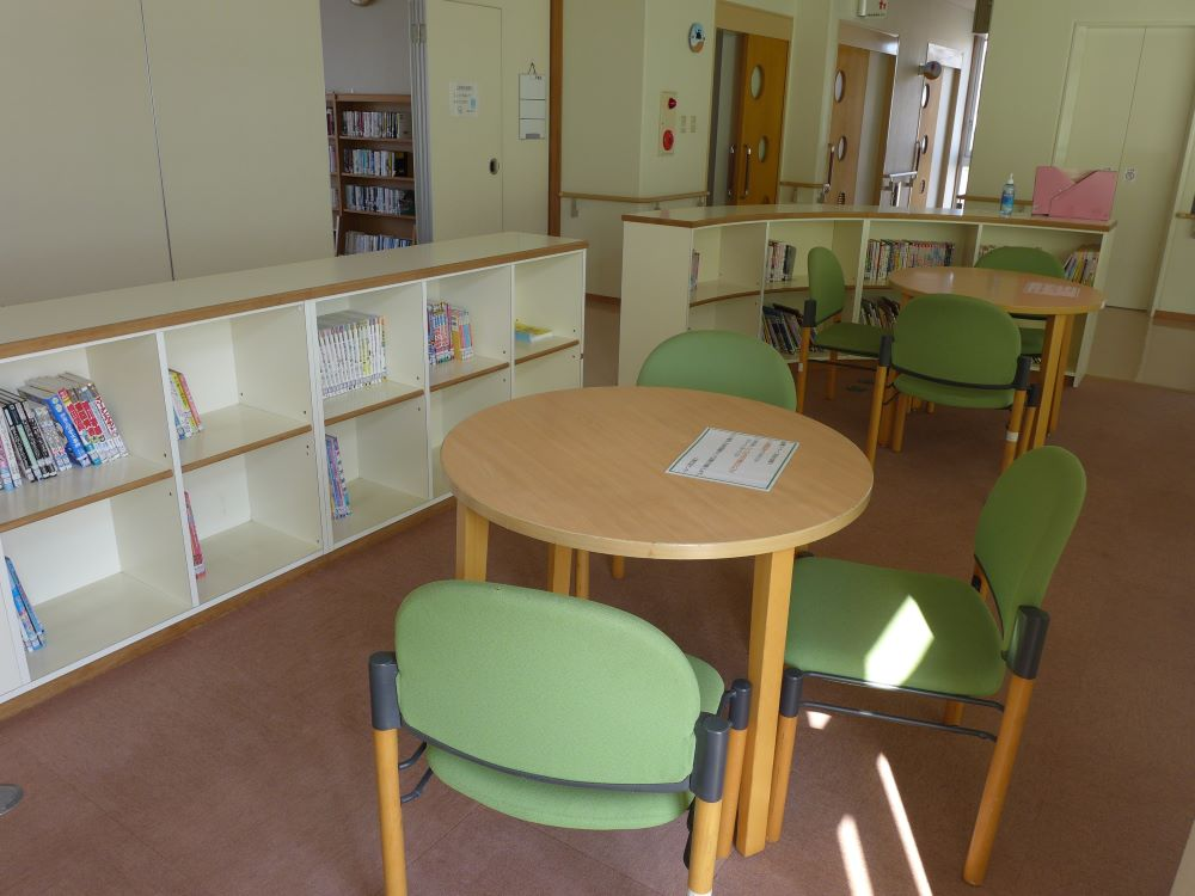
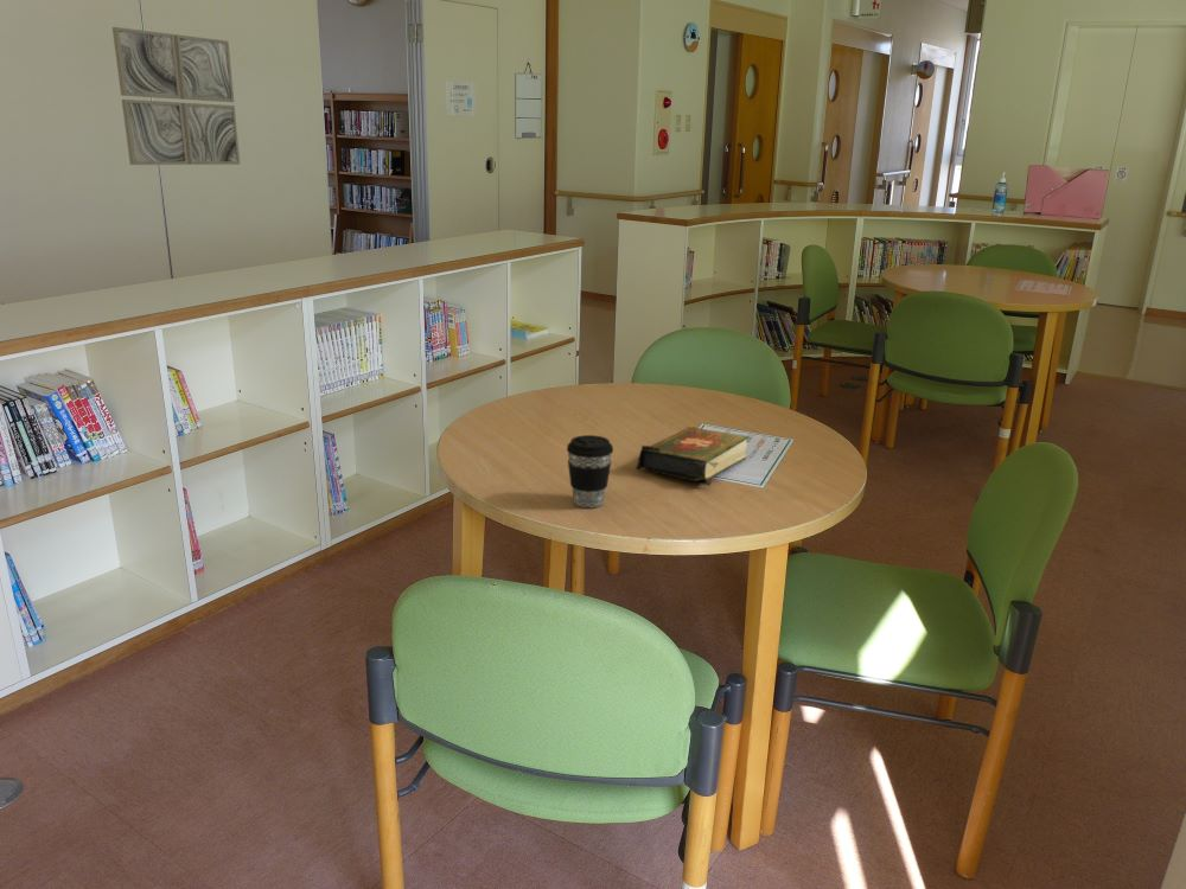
+ wall art [111,26,241,166]
+ coffee cup [566,434,614,509]
+ book [635,426,751,487]
